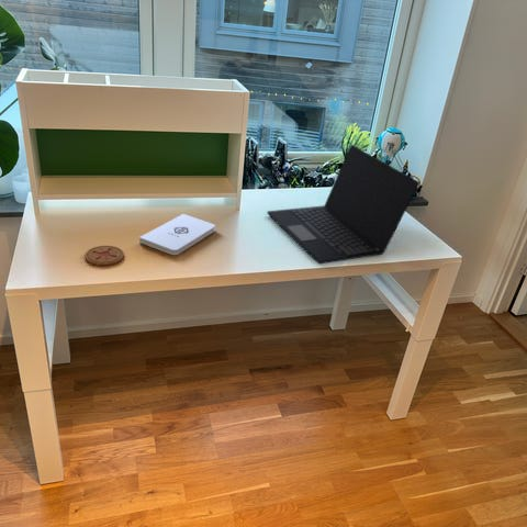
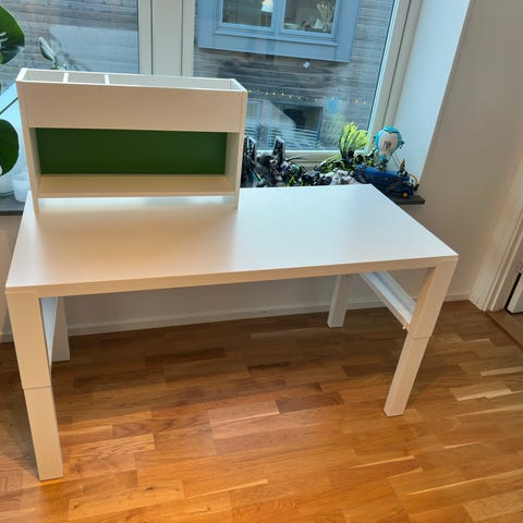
- laptop [266,144,421,265]
- coaster [85,245,125,267]
- notepad [138,213,216,256]
